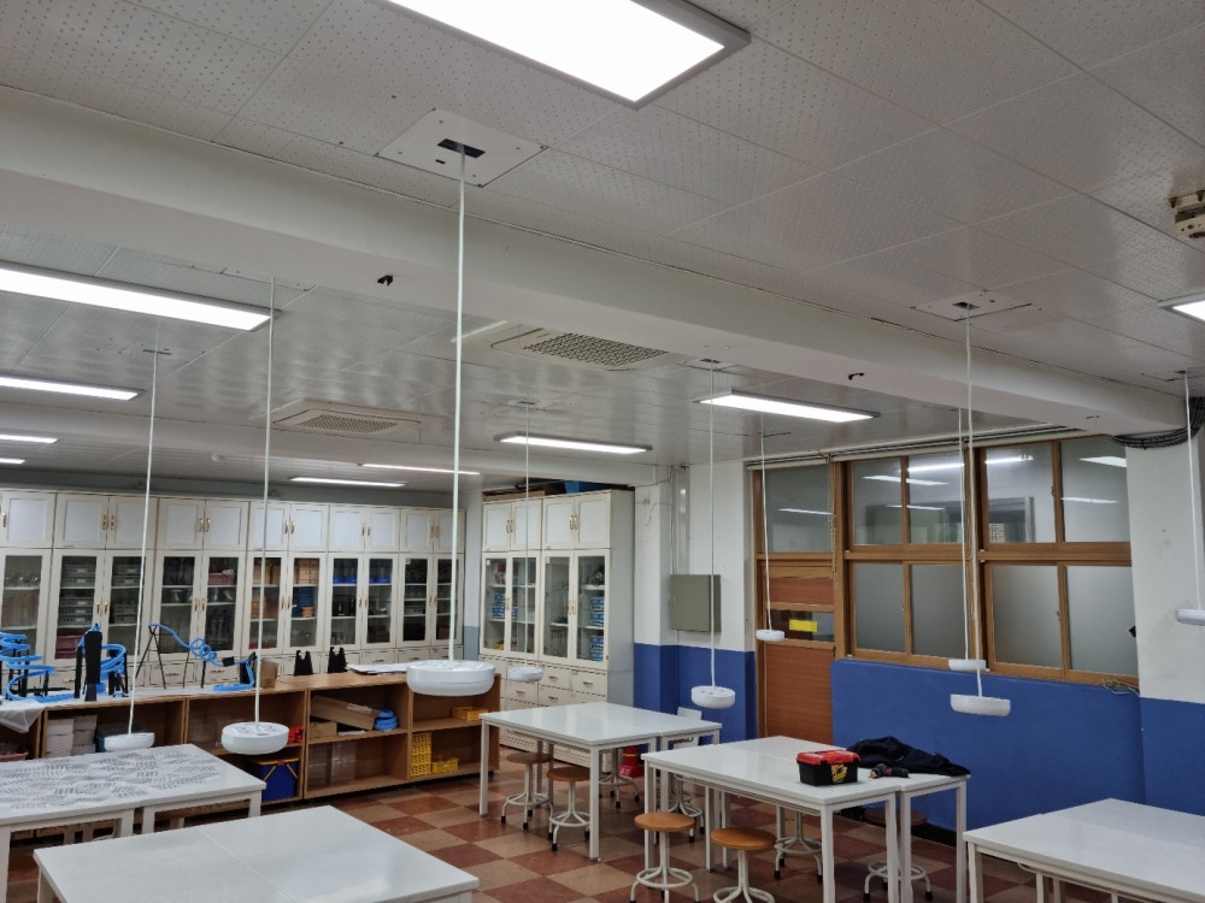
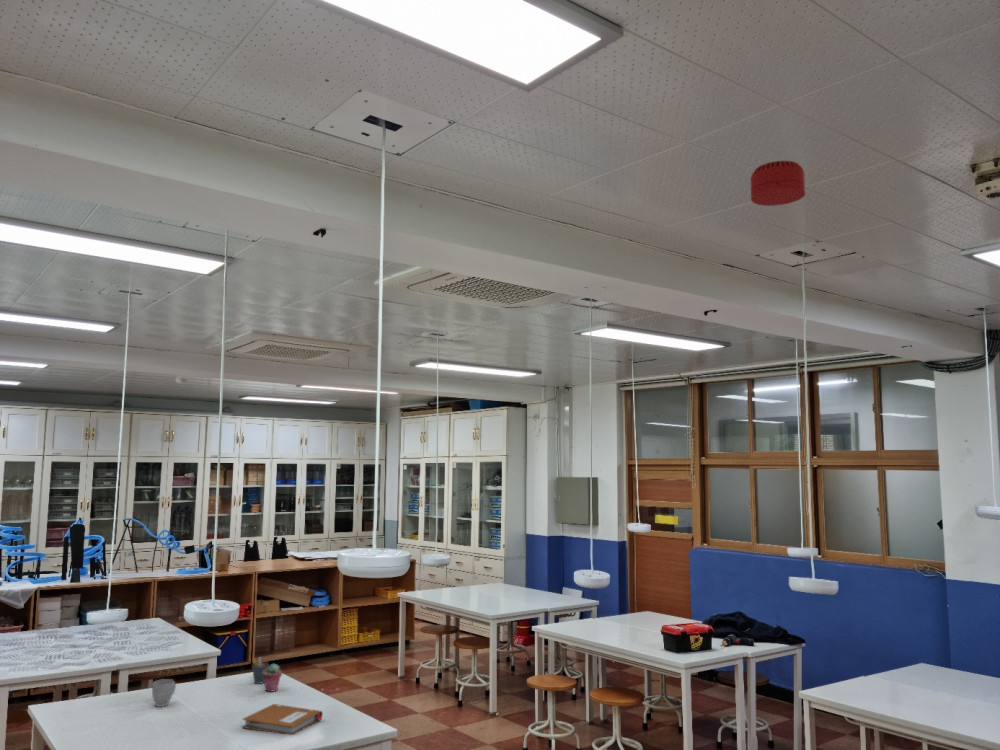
+ mug [151,678,177,708]
+ smoke detector [749,160,806,207]
+ notebook [241,703,324,736]
+ potted succulent [262,663,283,693]
+ pen holder [251,657,270,685]
